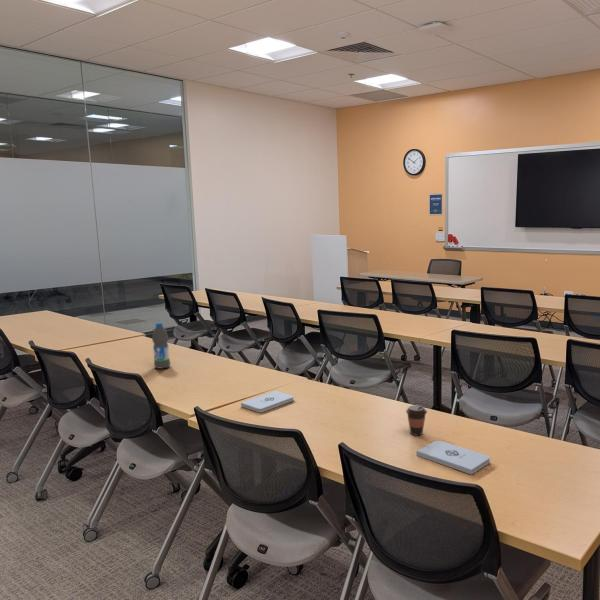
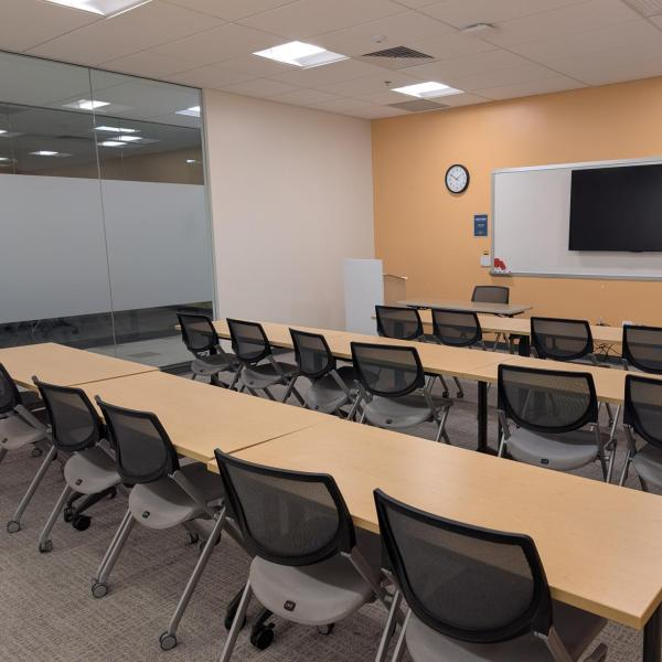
- notepad [416,439,491,476]
- water bottle [151,322,171,370]
- notepad [240,390,295,413]
- coffee cup [405,404,428,436]
